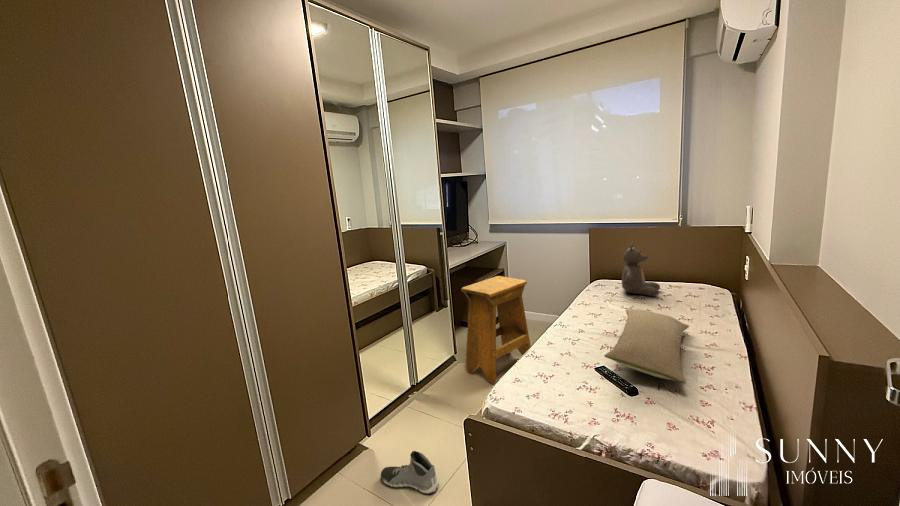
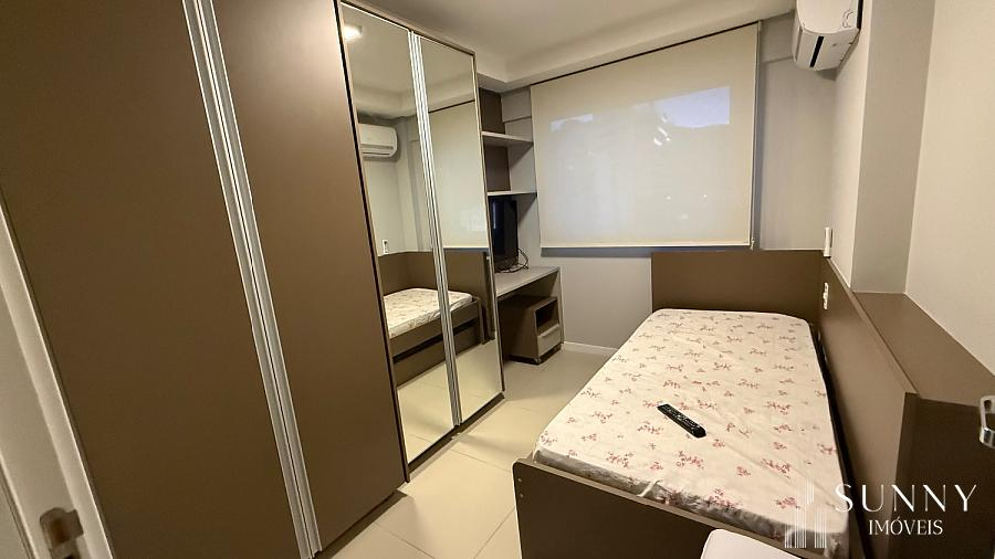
- pillow [604,308,690,385]
- sneaker [380,450,440,495]
- teddy bear [621,241,661,297]
- stool [460,275,532,385]
